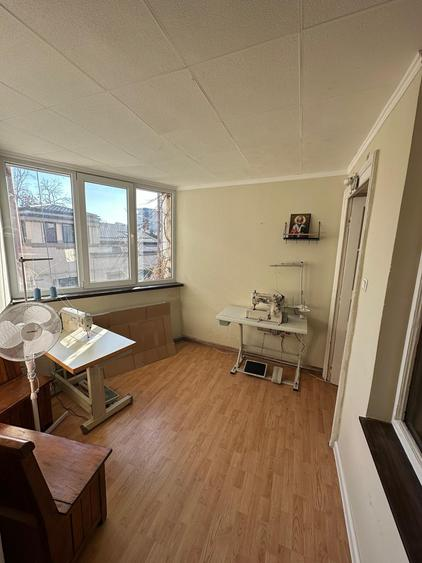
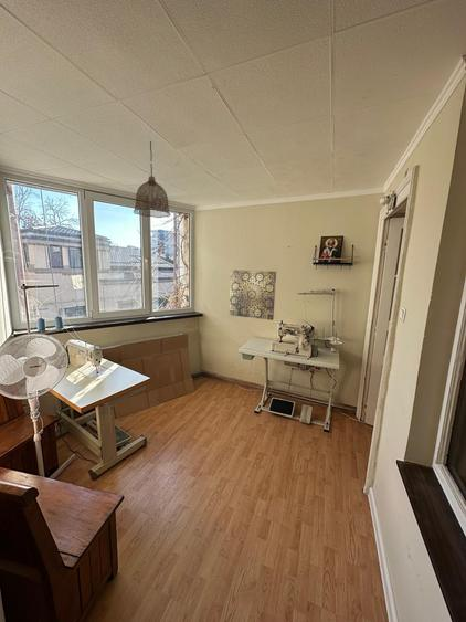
+ pendant lamp [133,140,171,219]
+ wall art [229,268,277,321]
